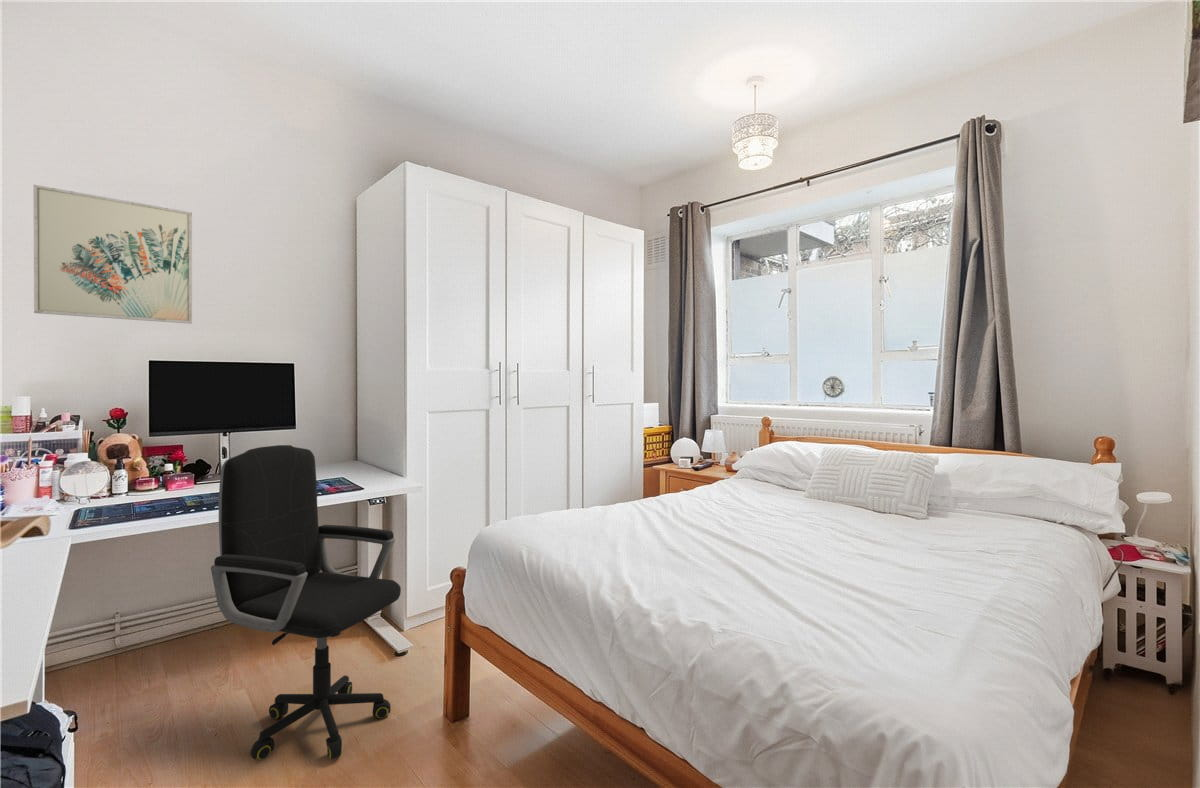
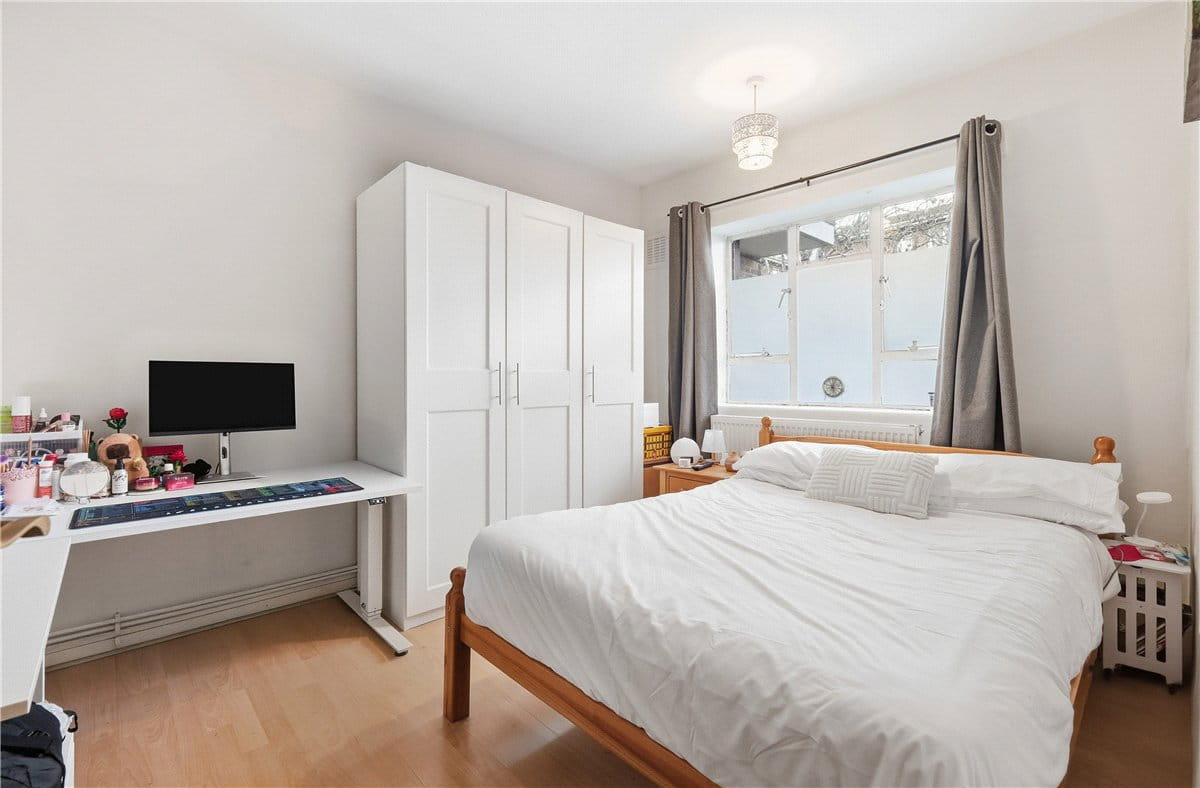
- office chair [210,444,402,761]
- wall art [33,184,193,325]
